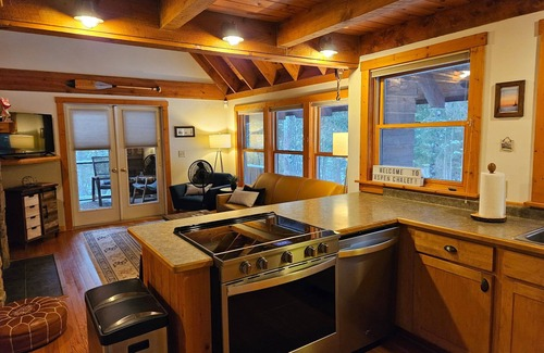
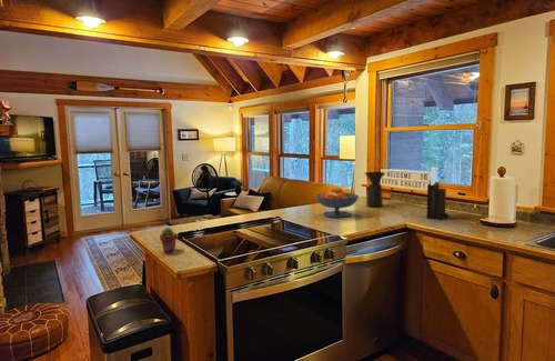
+ potted succulent [159,227,179,253]
+ knife block [426,166,448,220]
+ fruit bowl [314,187,360,219]
+ coffee maker [364,171,386,208]
